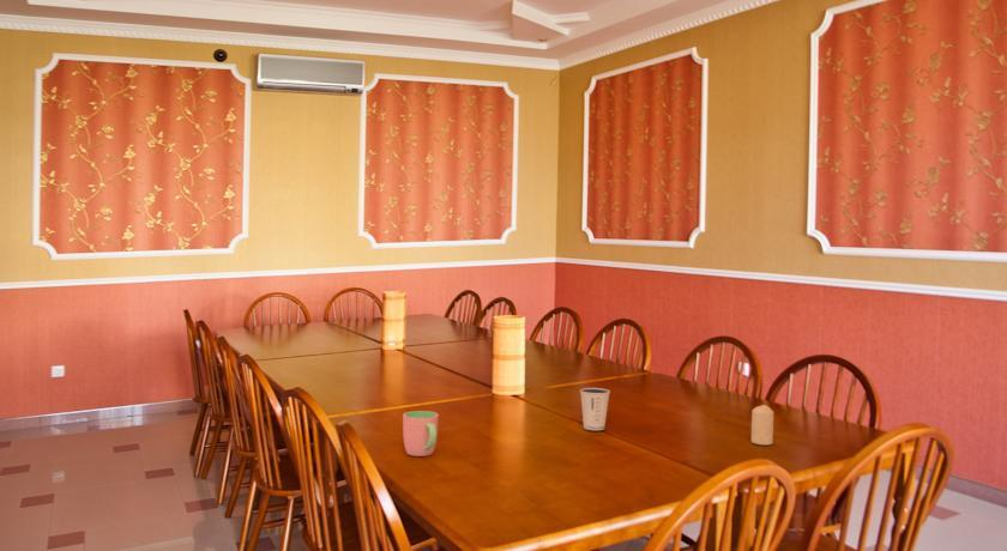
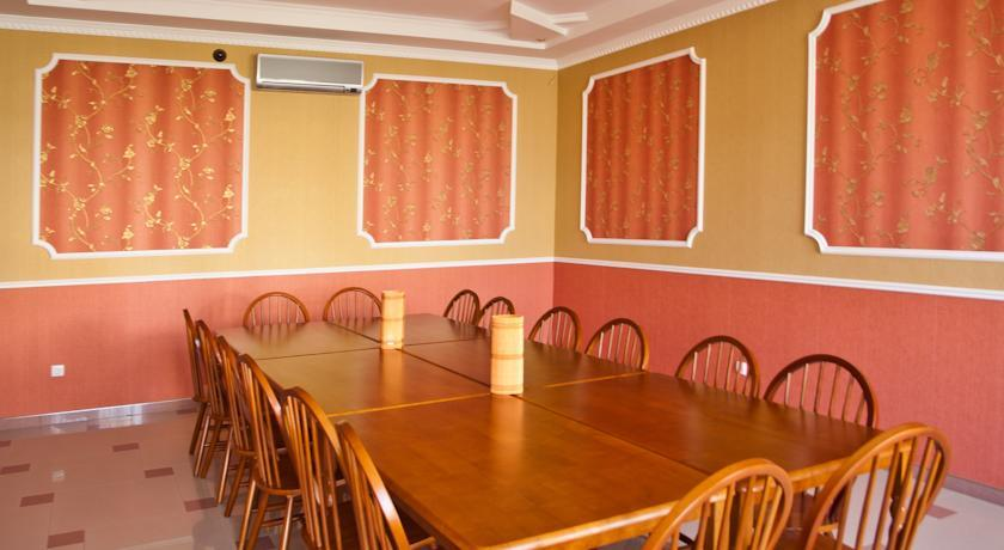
- candle [750,404,774,447]
- cup [402,410,440,458]
- dixie cup [579,387,611,431]
